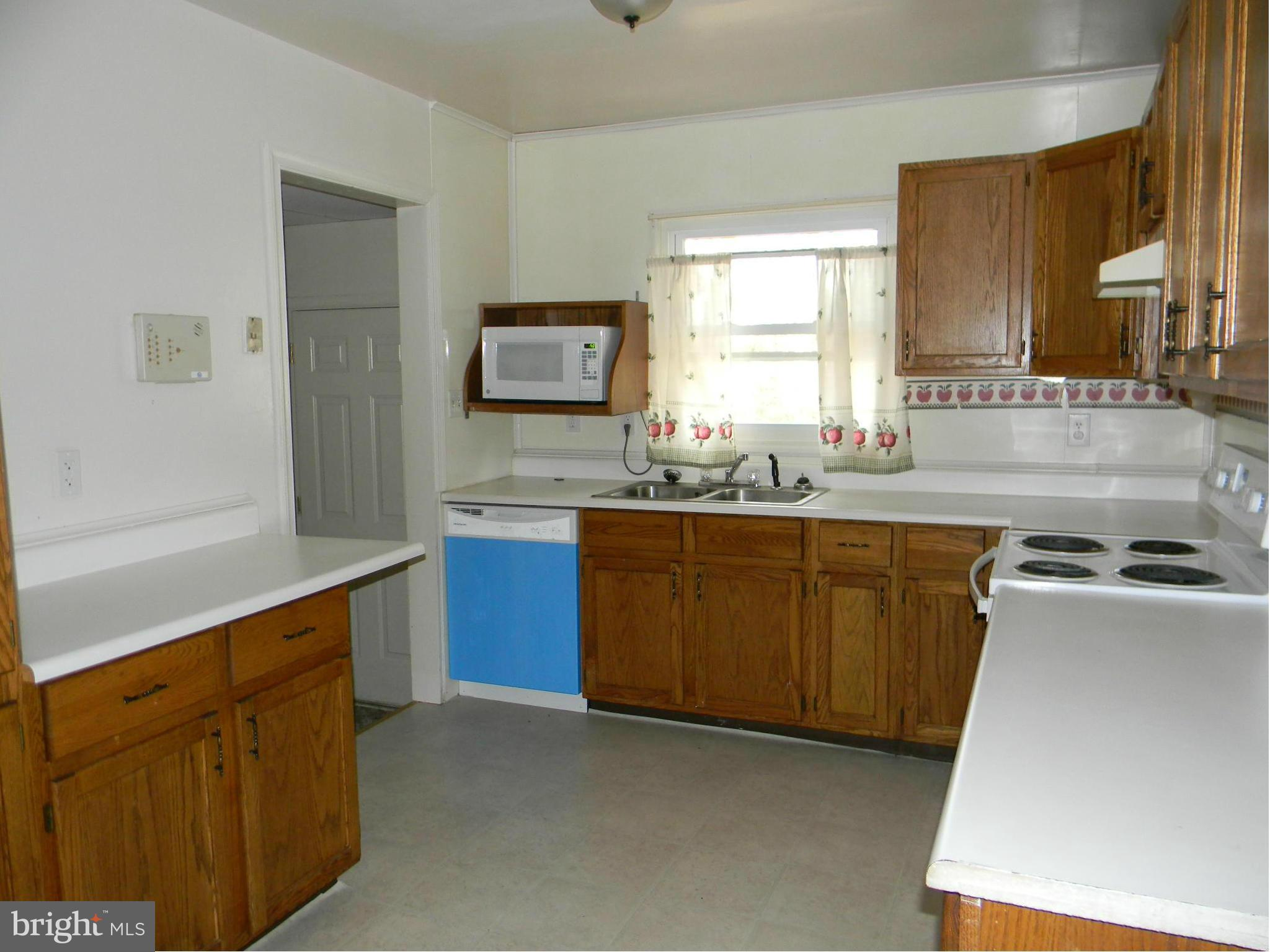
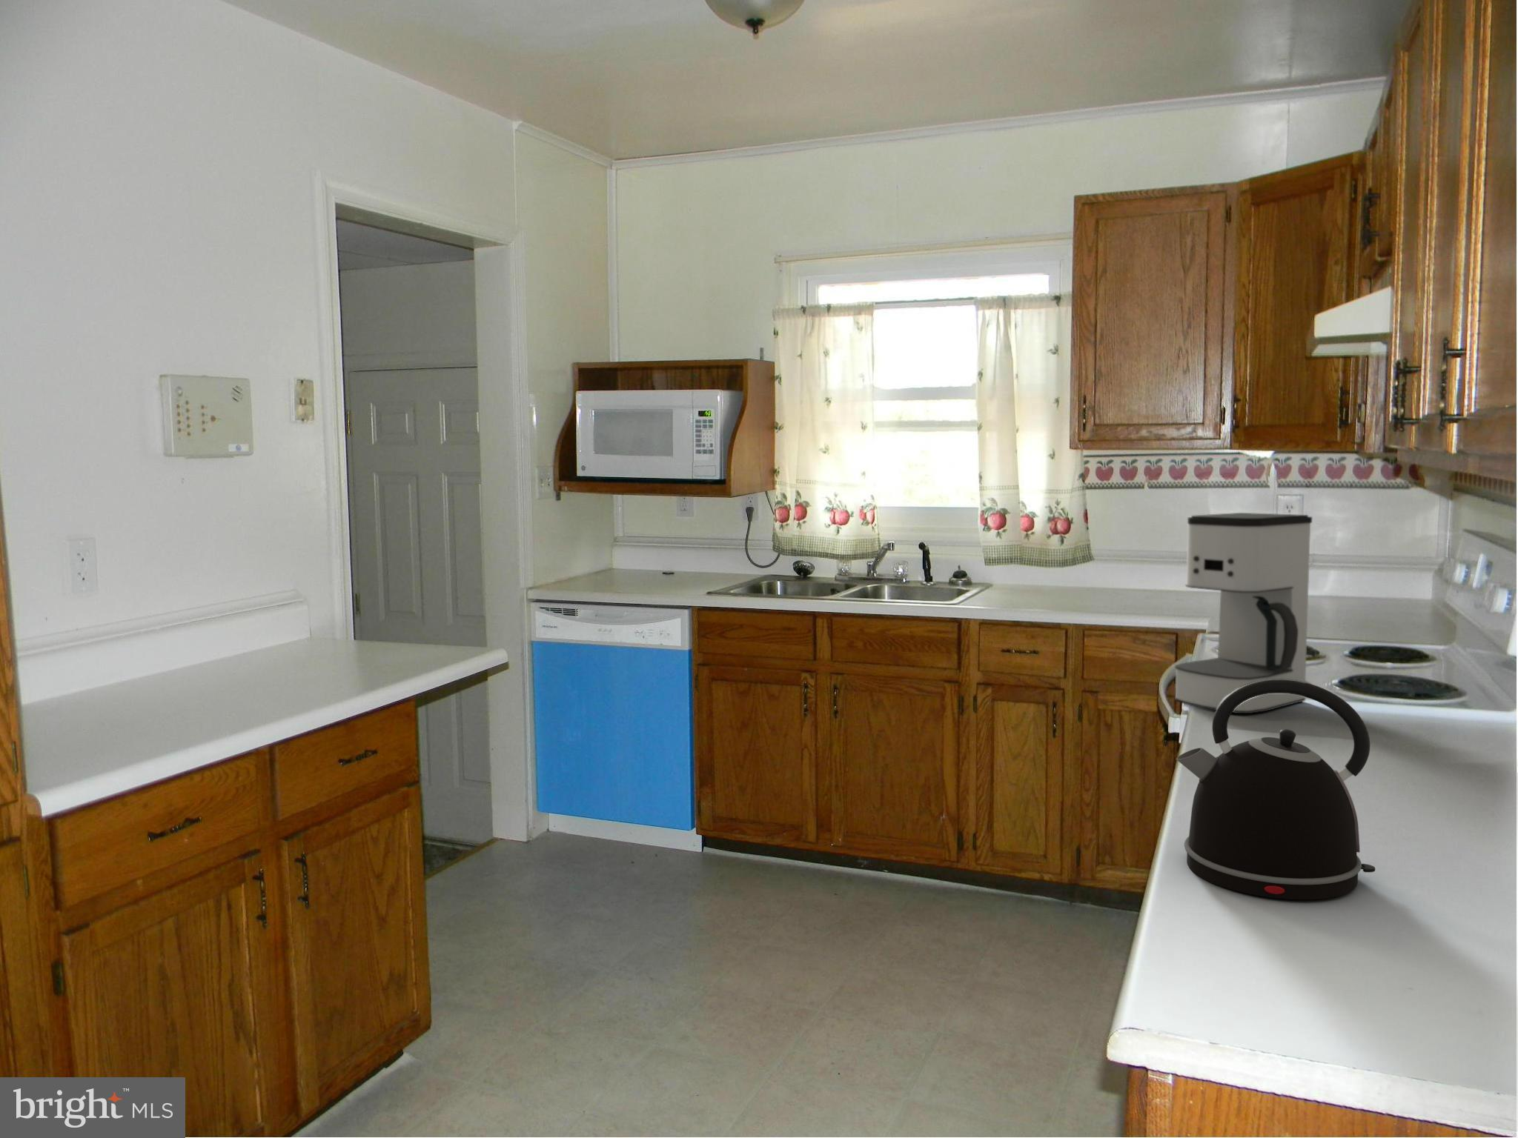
+ coffee maker [1174,512,1312,714]
+ kettle [1176,679,1376,900]
